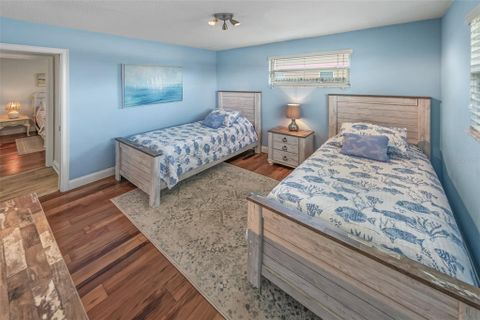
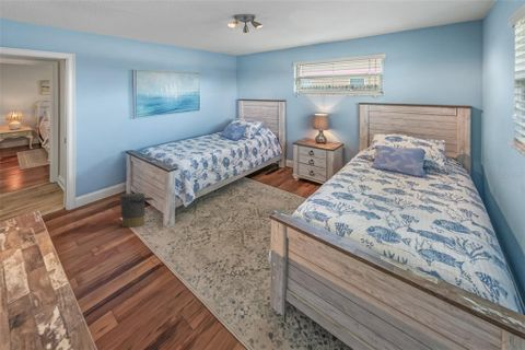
+ trash can [119,192,154,229]
